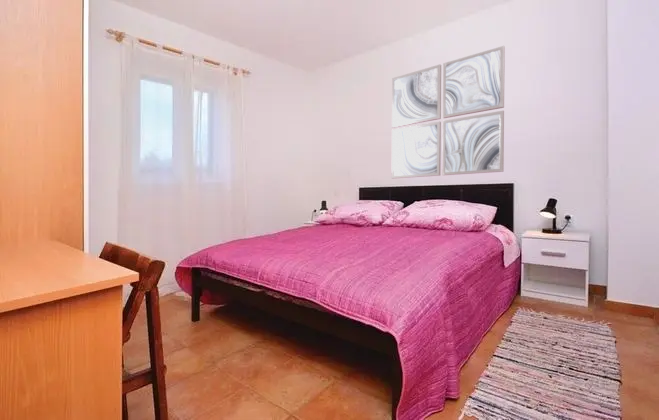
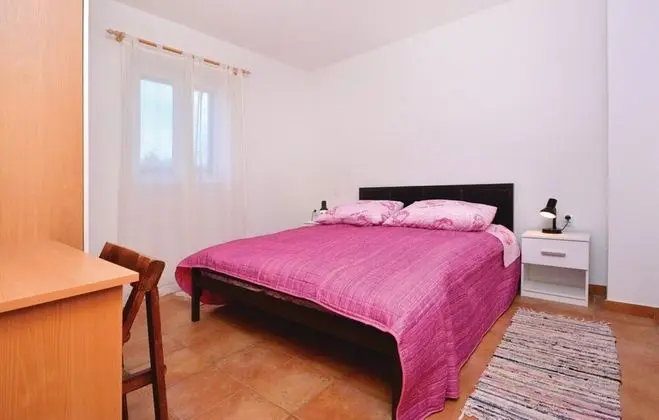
- wall art [391,45,506,179]
